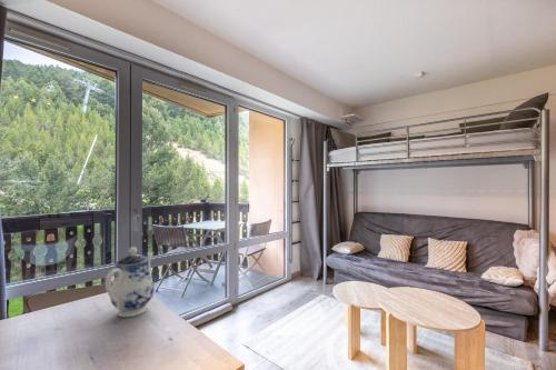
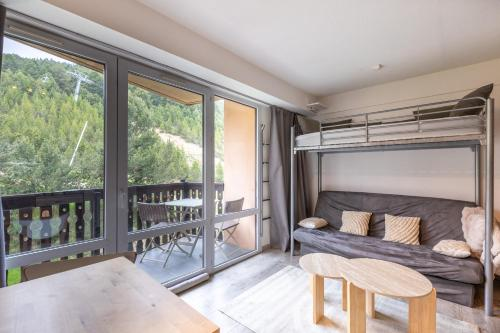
- teapot [105,246,155,318]
